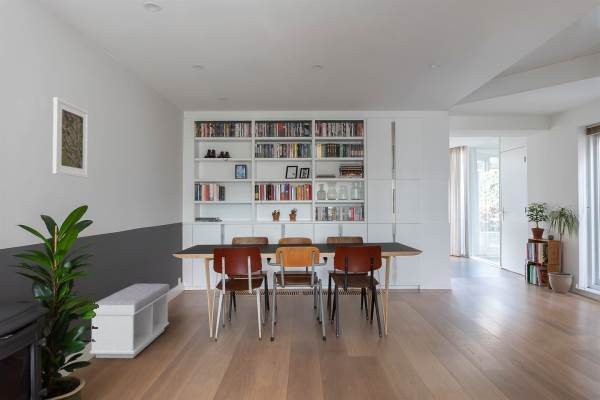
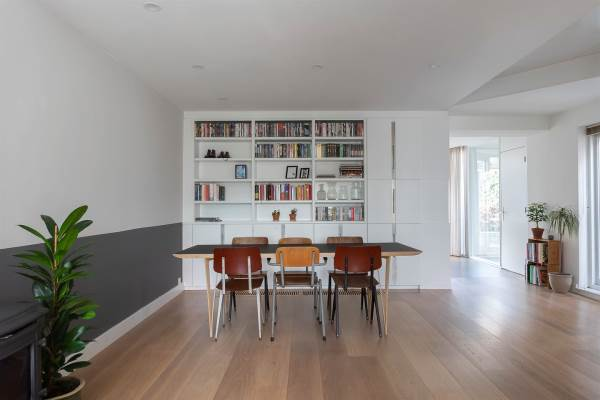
- bench [89,283,170,359]
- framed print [52,96,90,179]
